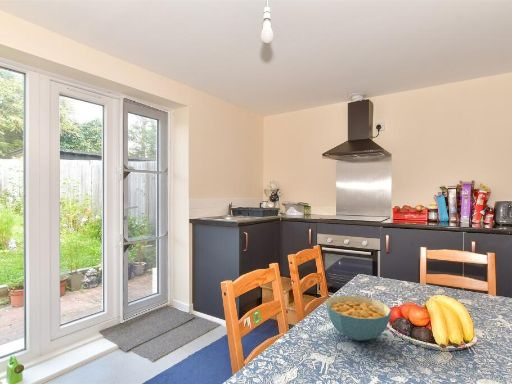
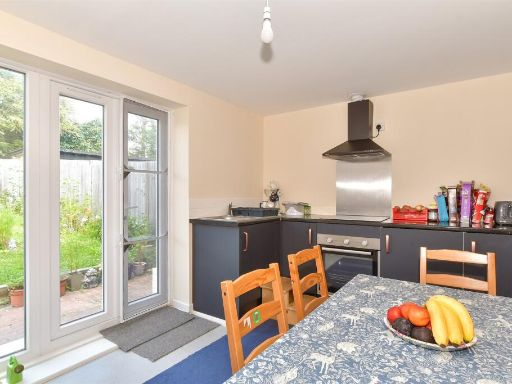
- cereal bowl [325,295,392,342]
